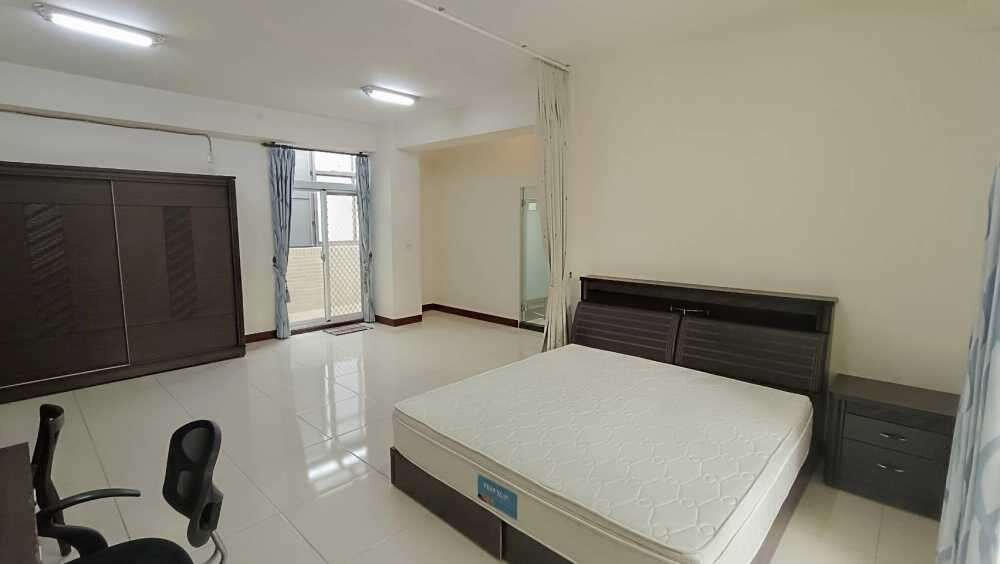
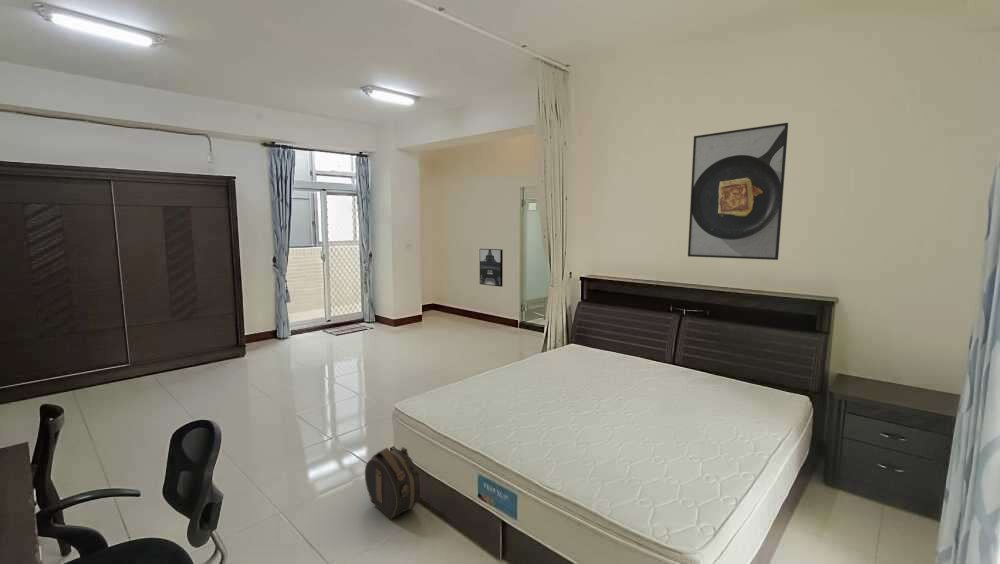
+ wall art [479,248,504,288]
+ hat box [364,446,422,520]
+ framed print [687,122,789,261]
